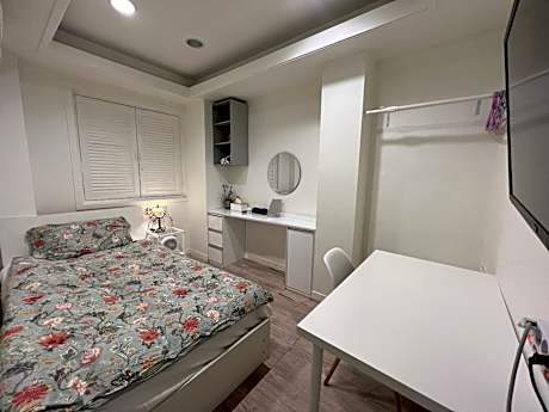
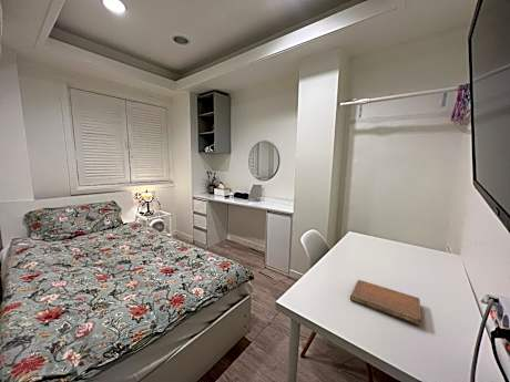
+ notebook [349,279,422,327]
